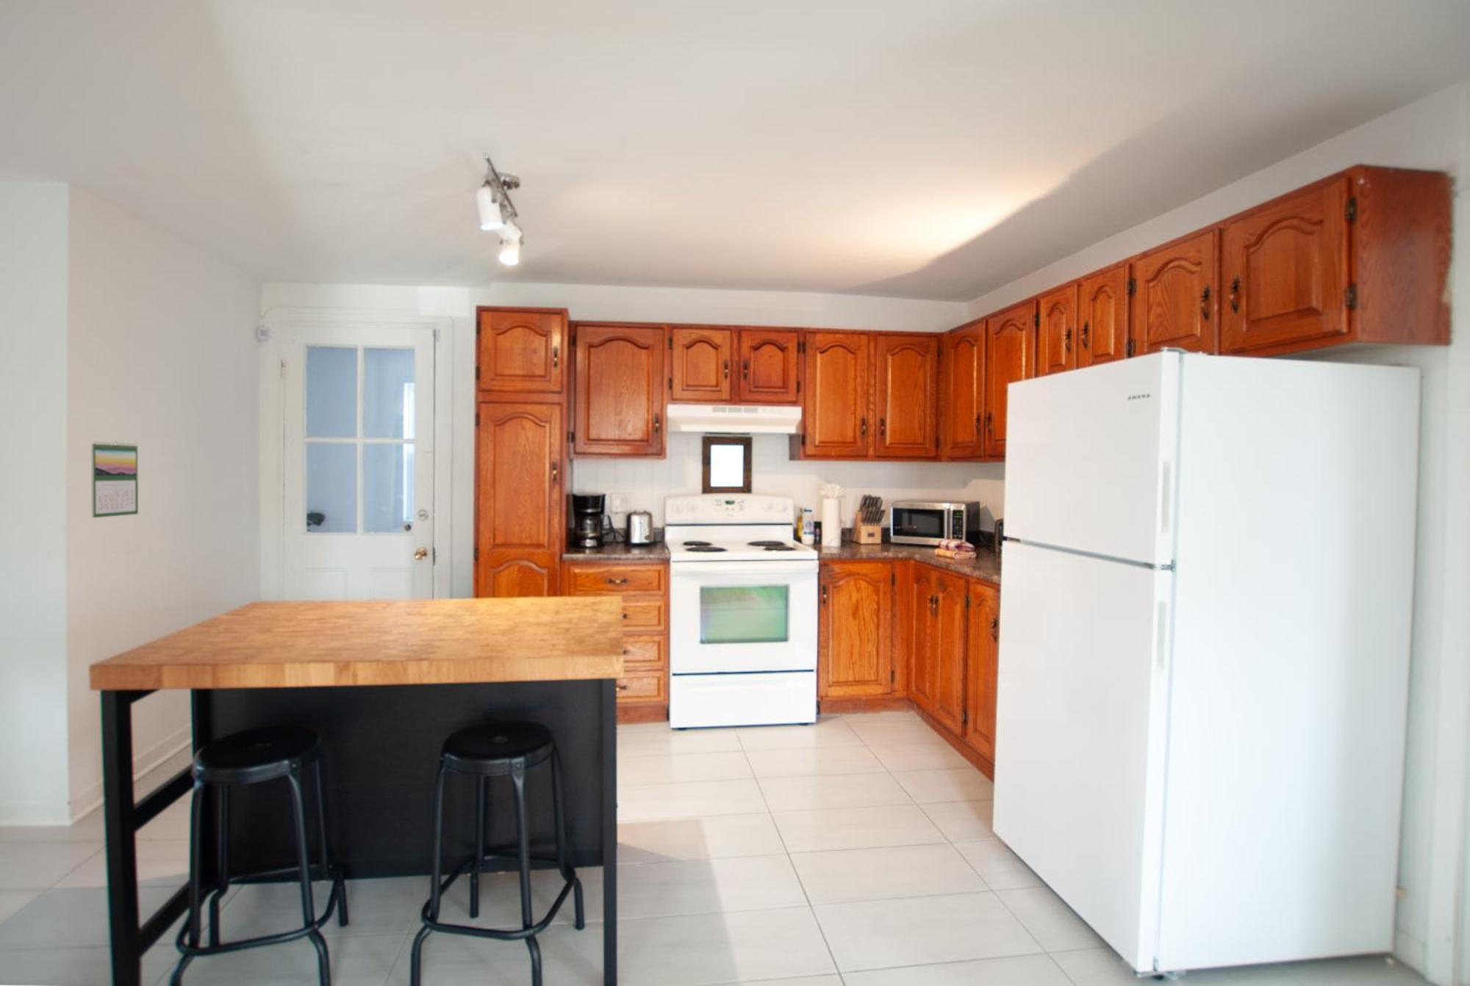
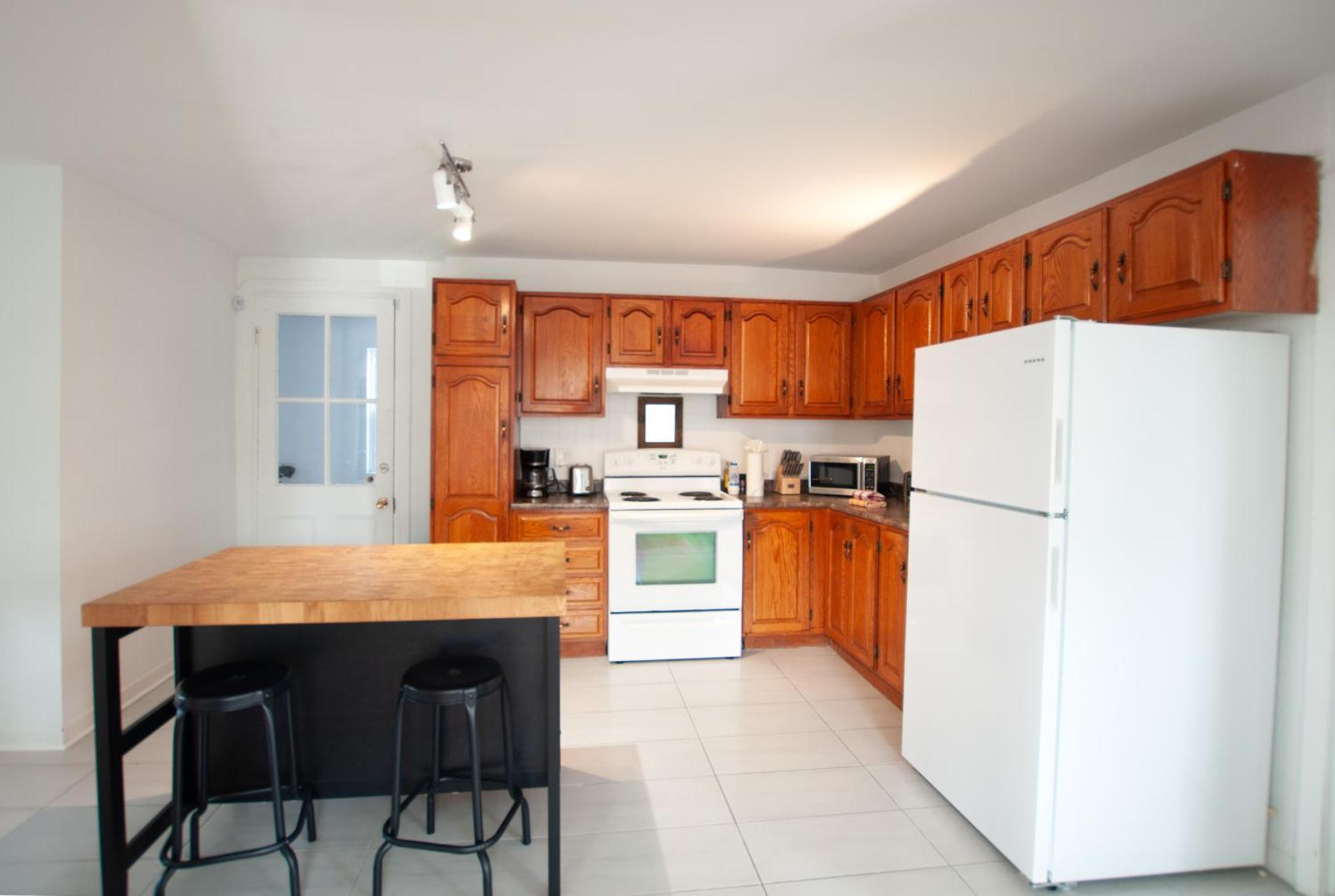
- calendar [90,440,139,518]
